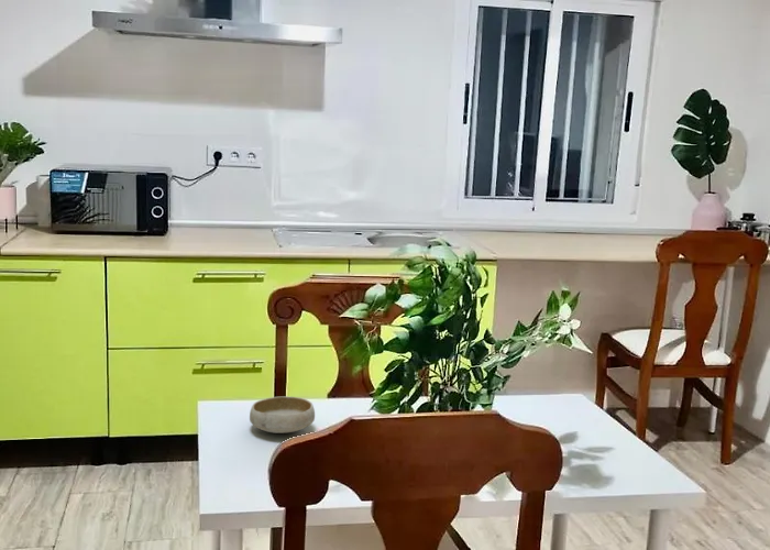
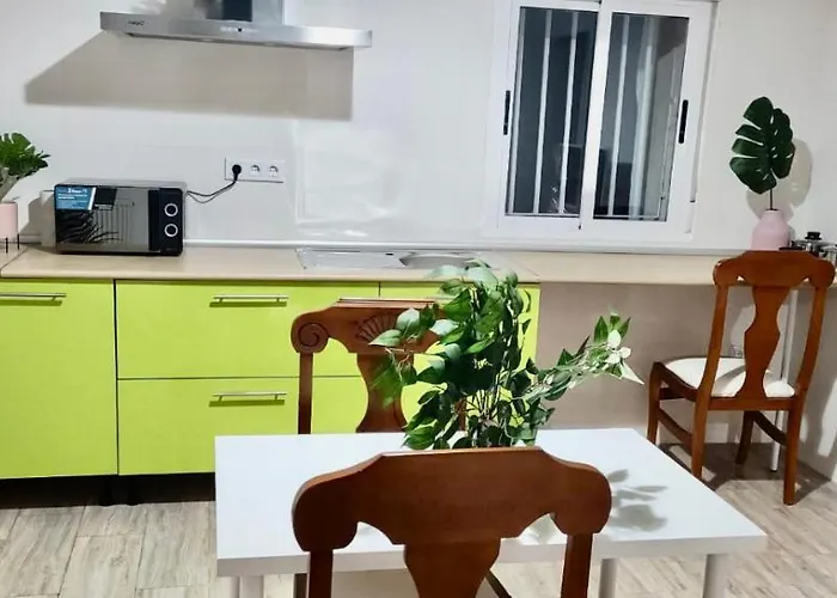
- bowl [249,395,316,435]
